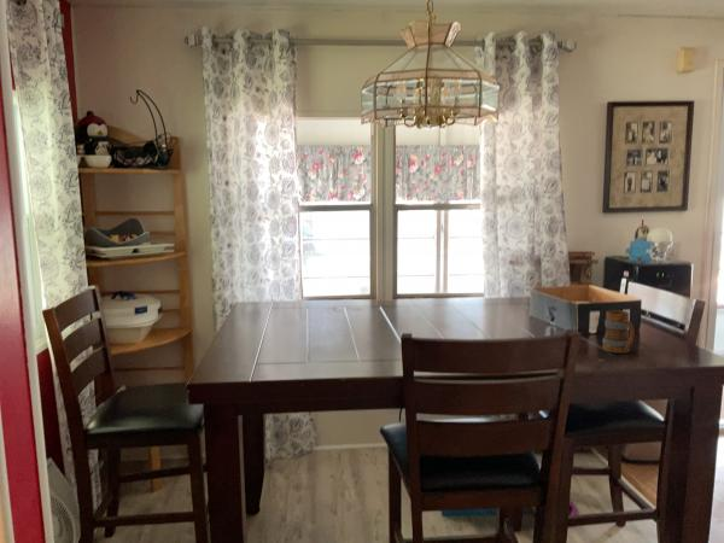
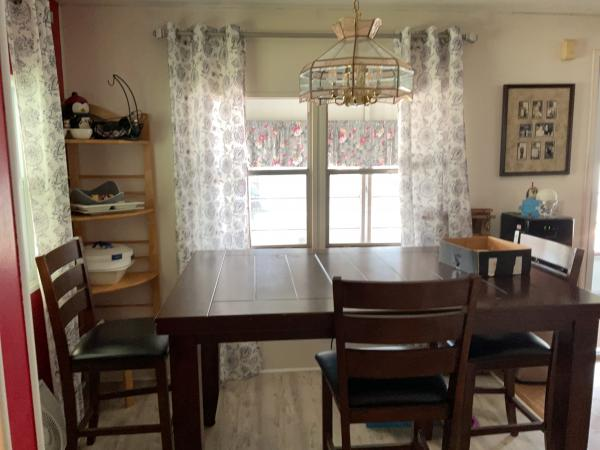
- mug [601,309,636,355]
